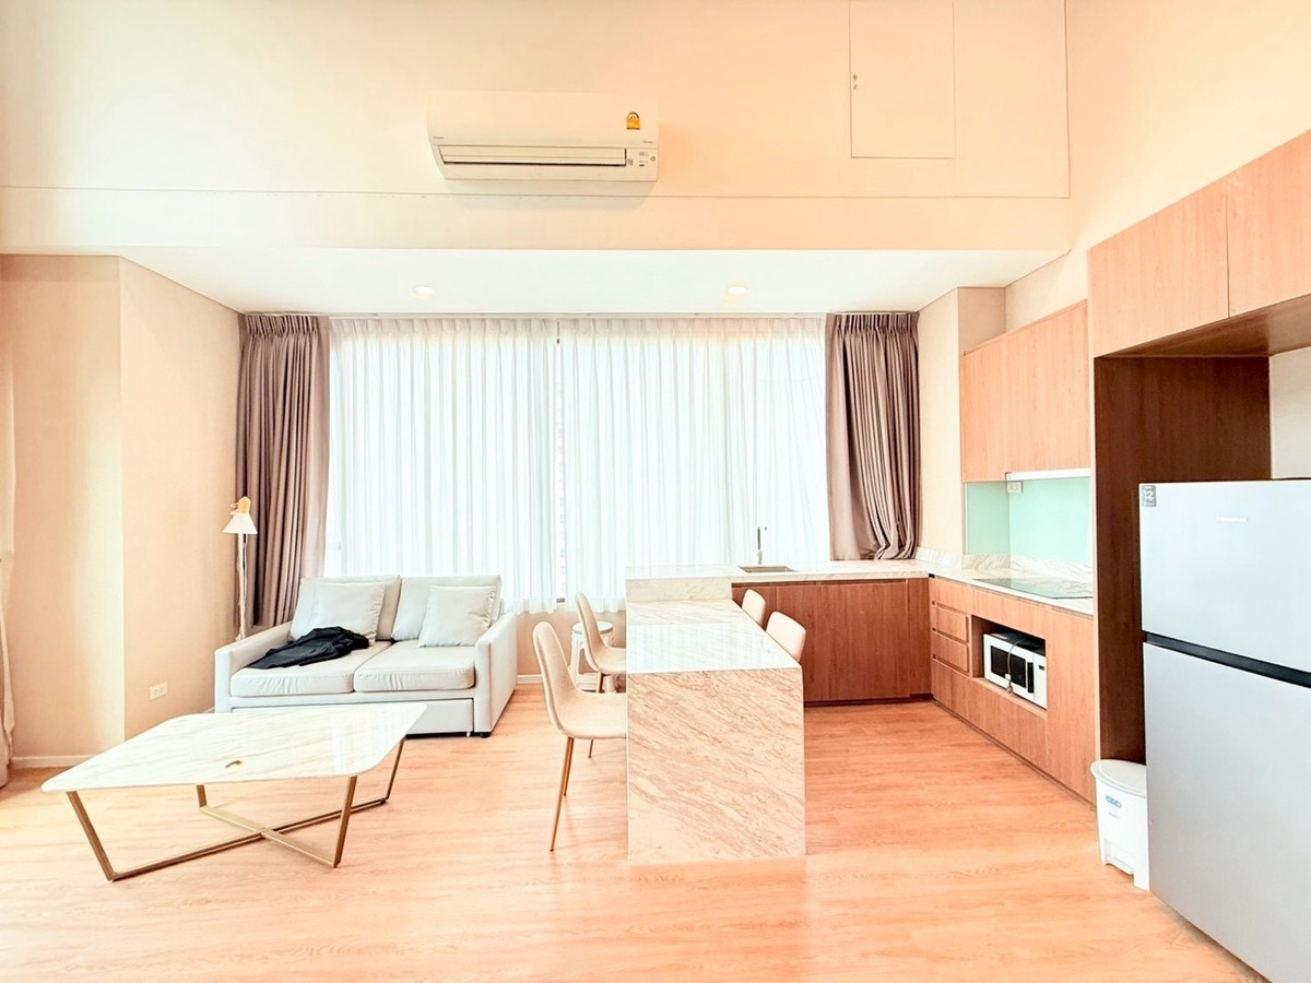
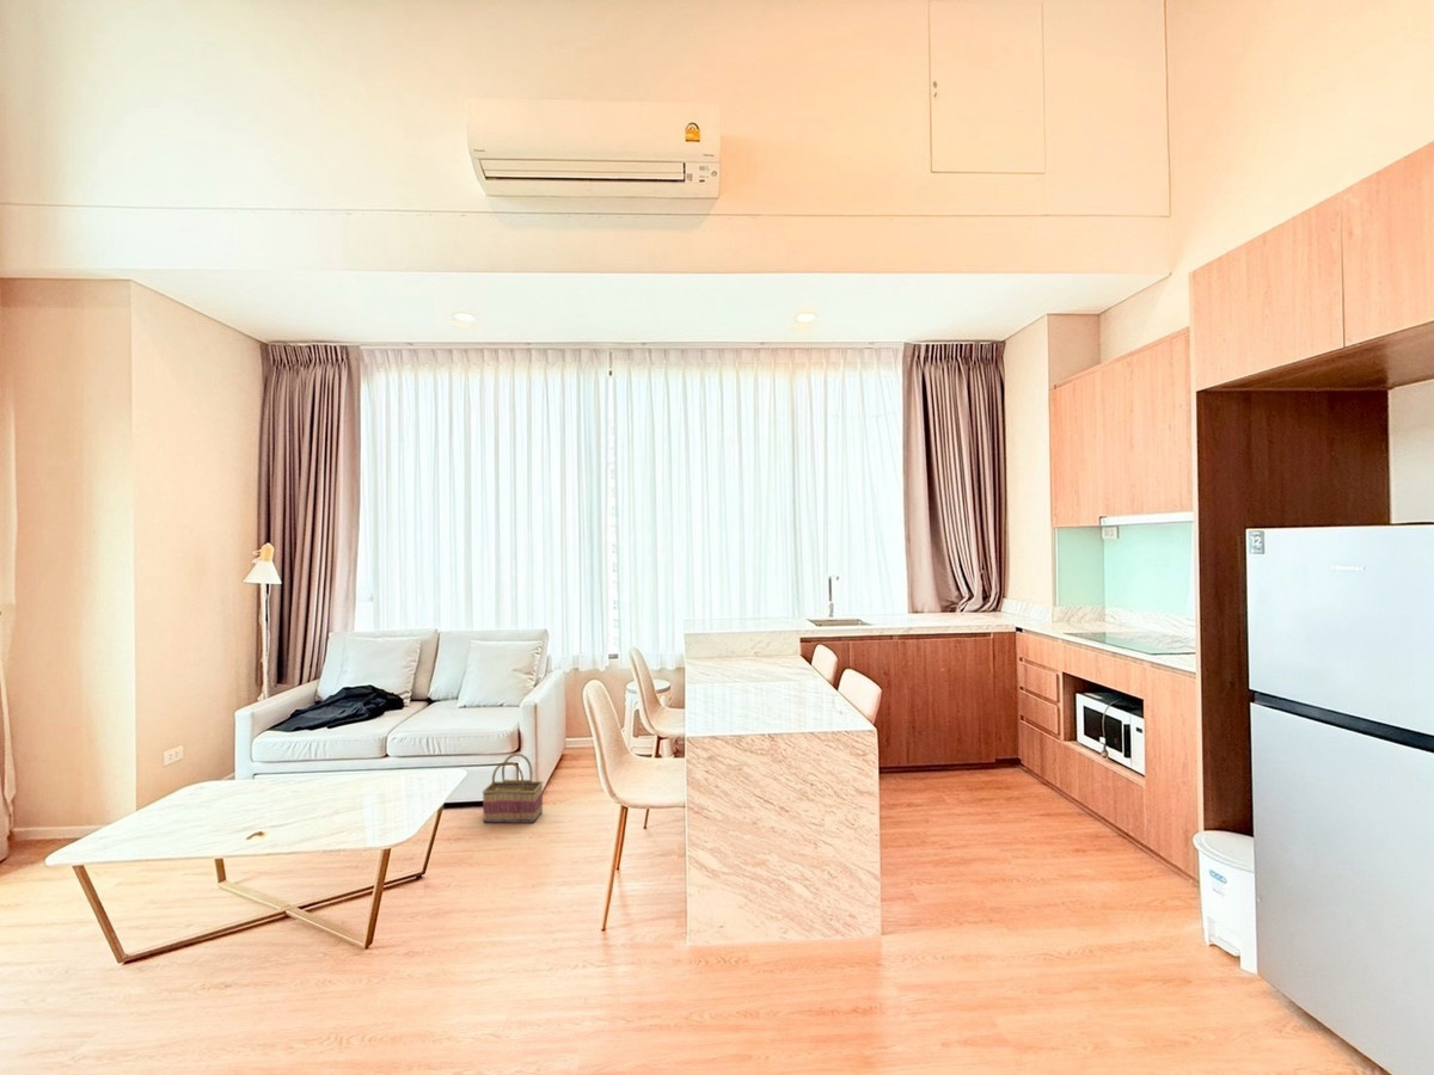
+ basket [482,752,544,824]
